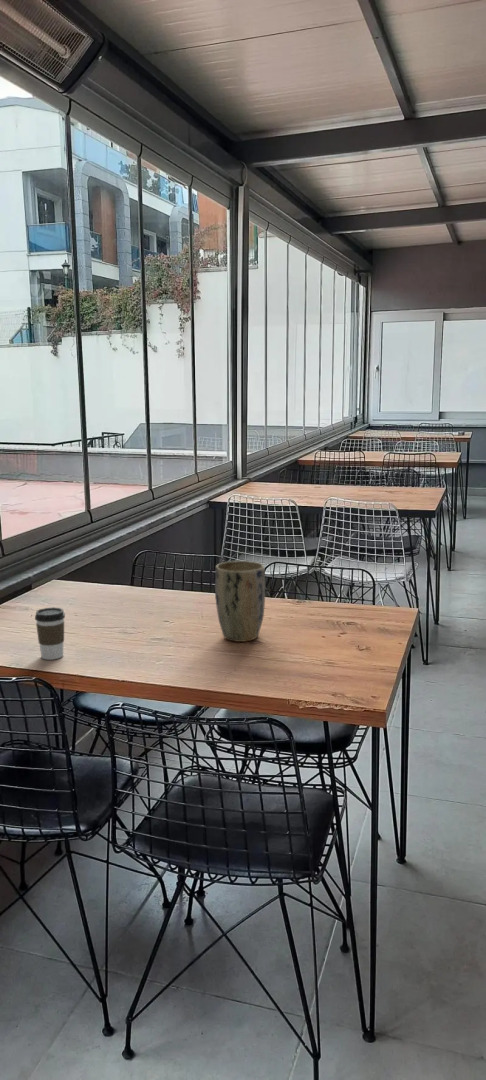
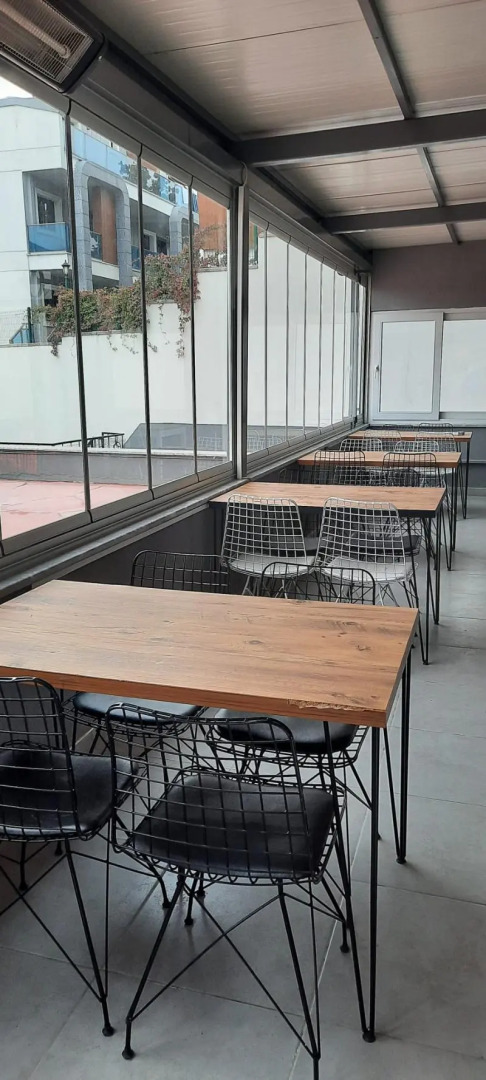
- coffee cup [34,606,66,661]
- plant pot [214,560,266,643]
